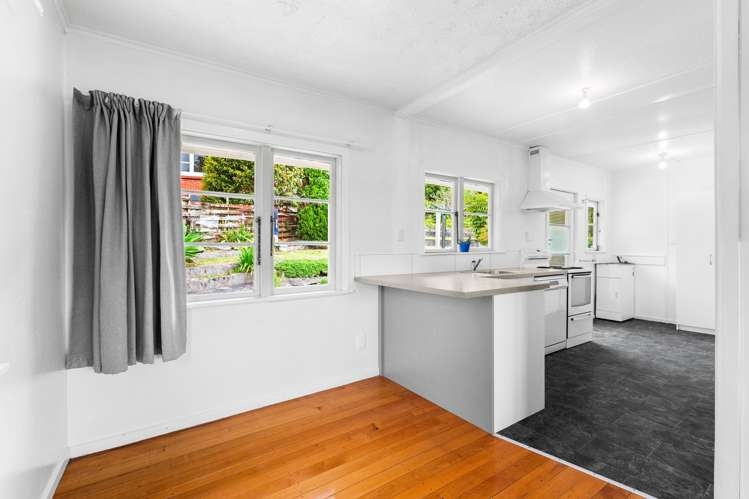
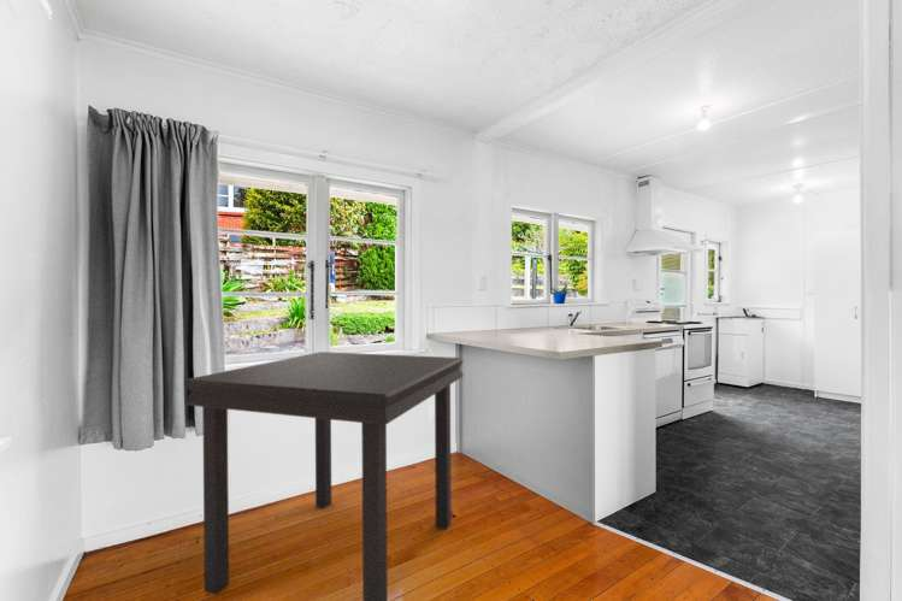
+ dining table [183,350,465,601]
